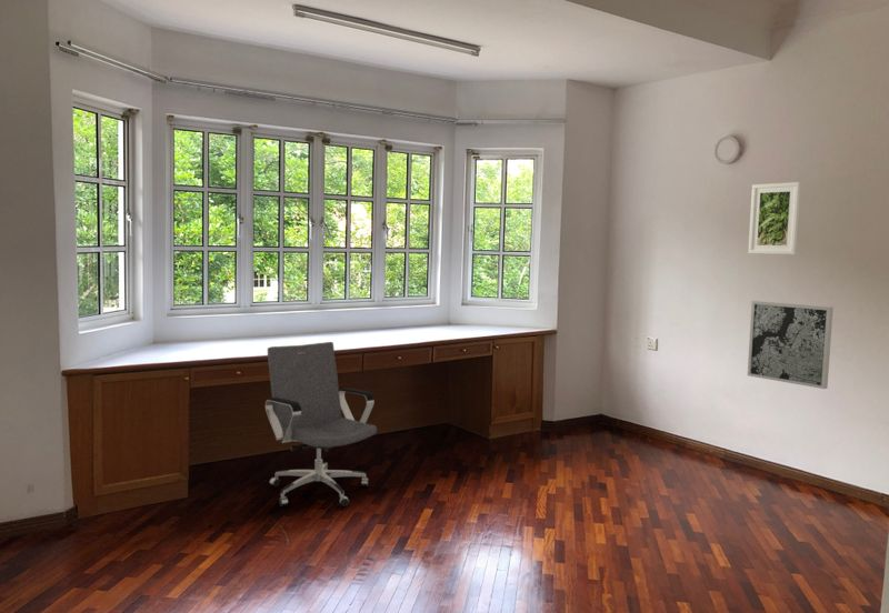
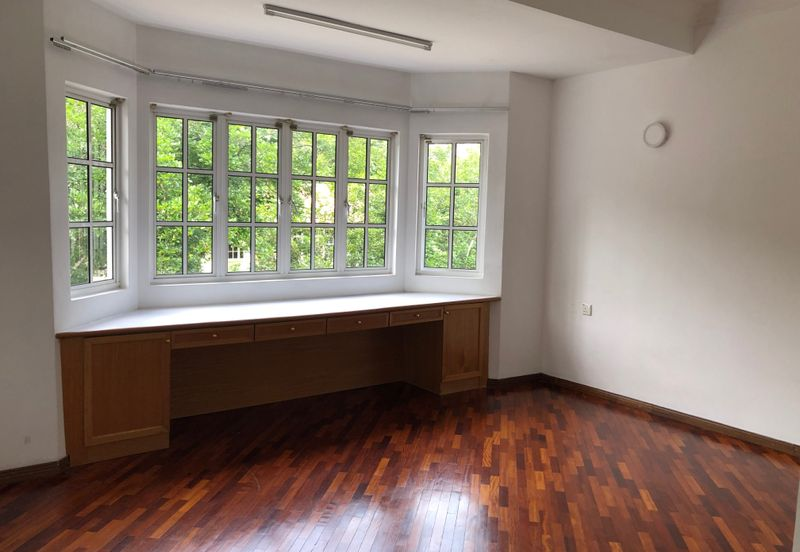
- wall art [747,300,835,390]
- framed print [747,181,802,255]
- office chair [264,341,378,508]
